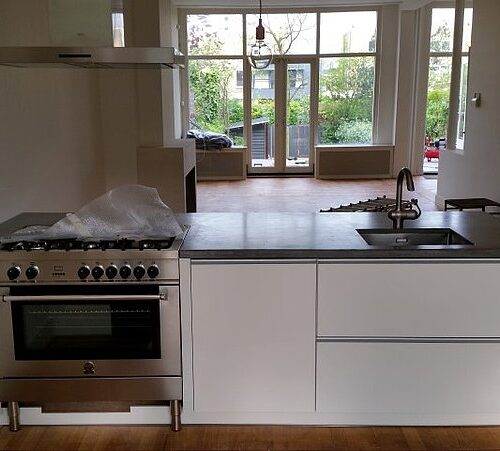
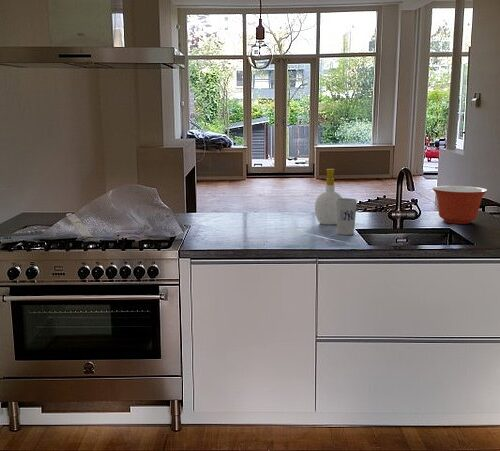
+ soap bottle [314,168,343,226]
+ cup [336,197,358,236]
+ mixing bowl [431,185,488,225]
